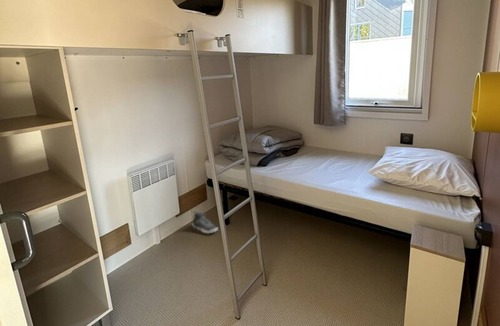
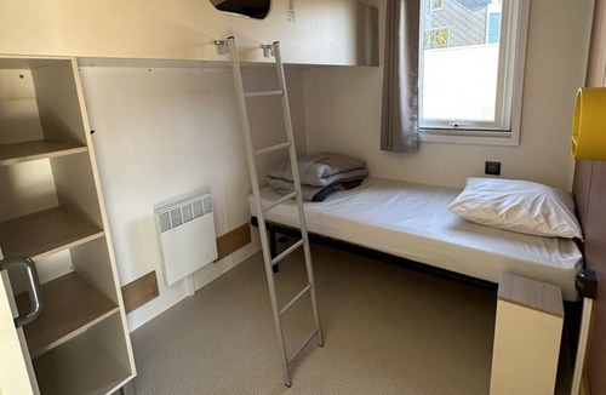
- sneaker [192,209,219,234]
